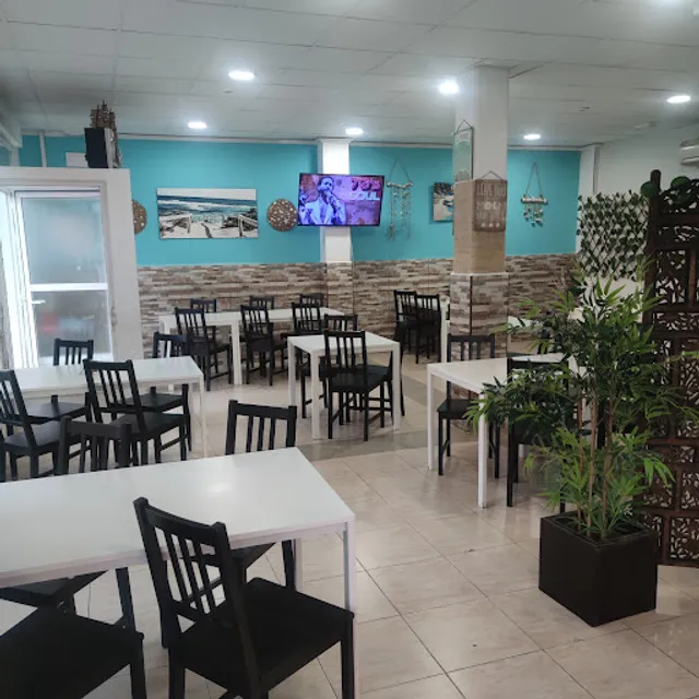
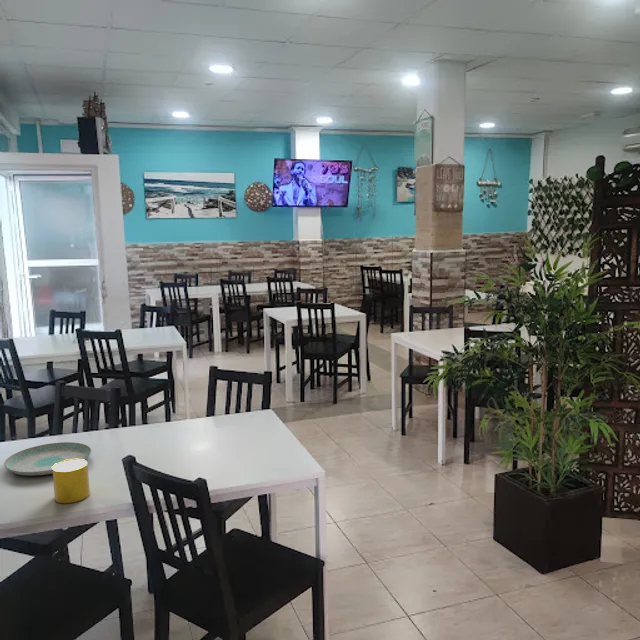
+ cup [52,459,91,504]
+ plate [3,441,92,477]
